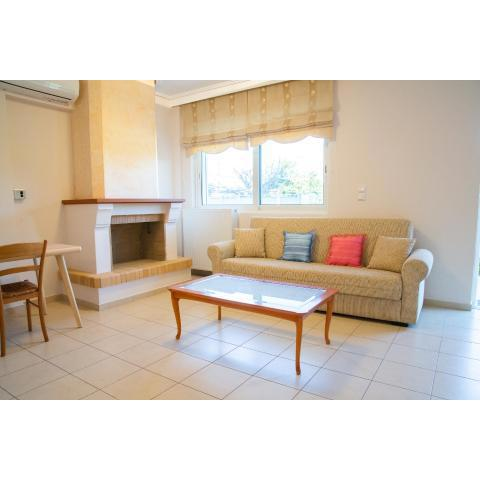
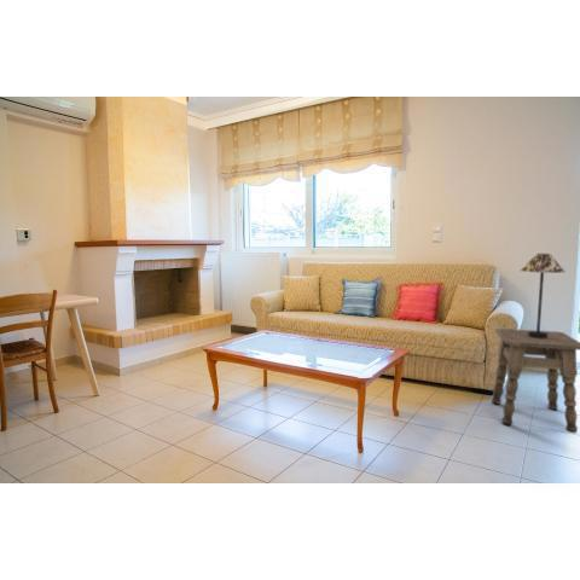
+ table lamp [520,253,567,338]
+ side table [491,327,580,434]
